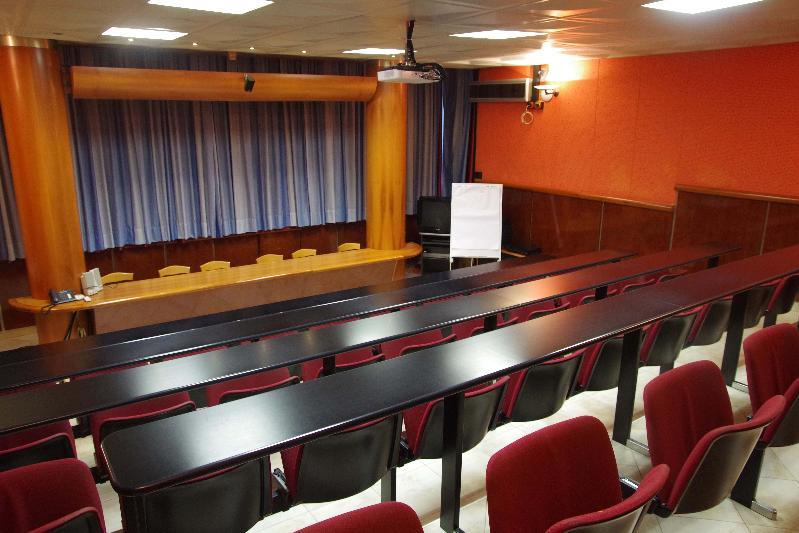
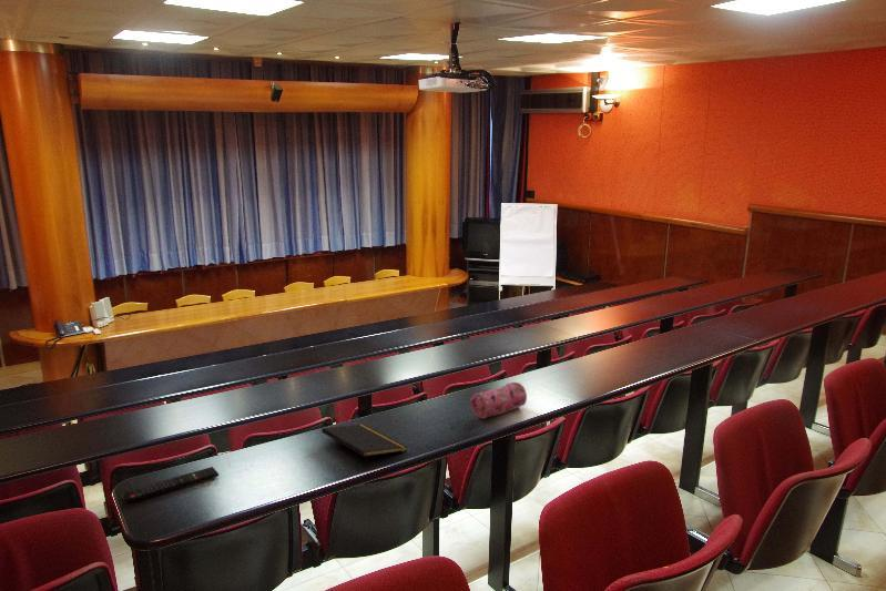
+ pencil case [469,381,528,419]
+ remote control [123,466,220,503]
+ notepad [320,424,408,468]
